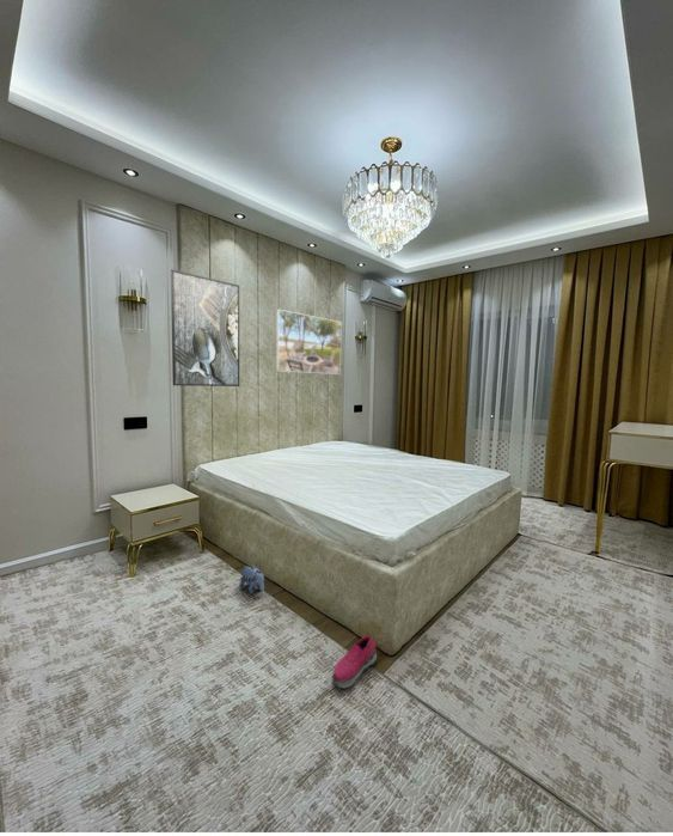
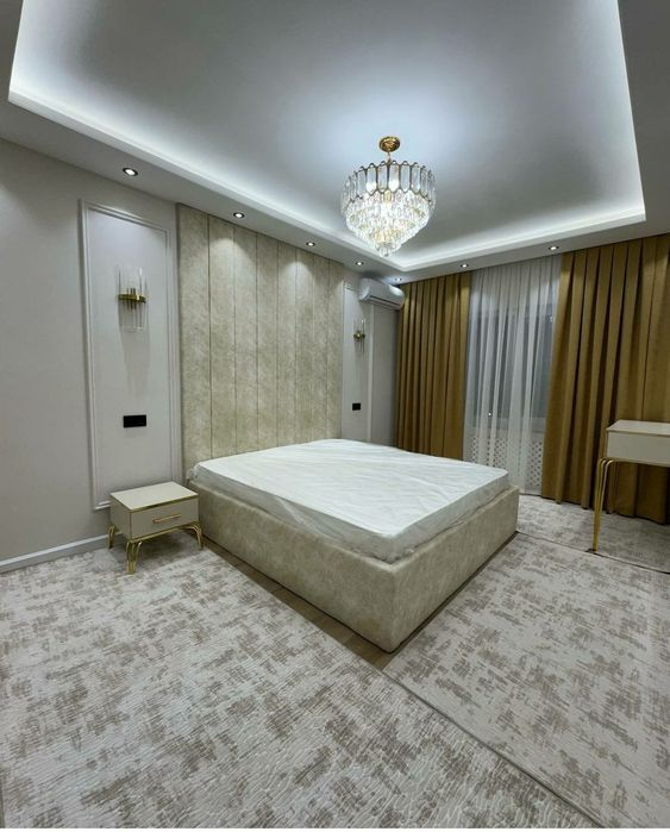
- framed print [170,268,240,388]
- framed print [275,309,343,376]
- plush toy [239,565,265,596]
- shoe [331,634,378,690]
